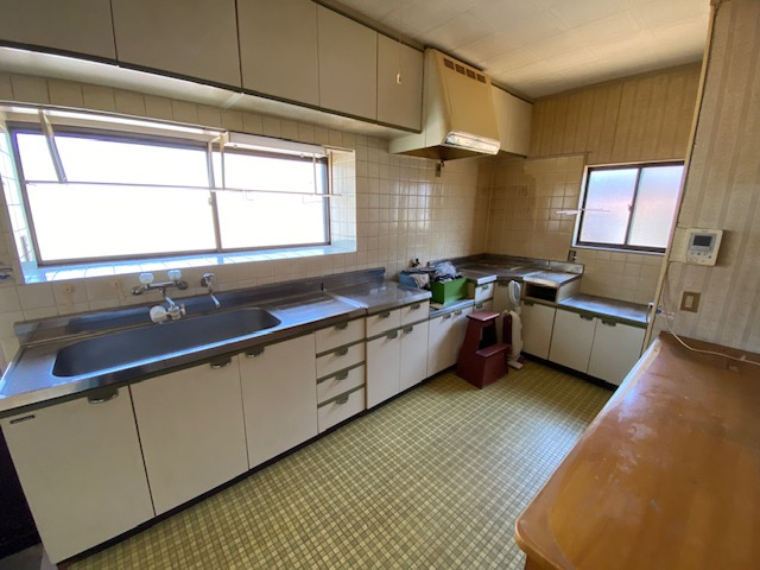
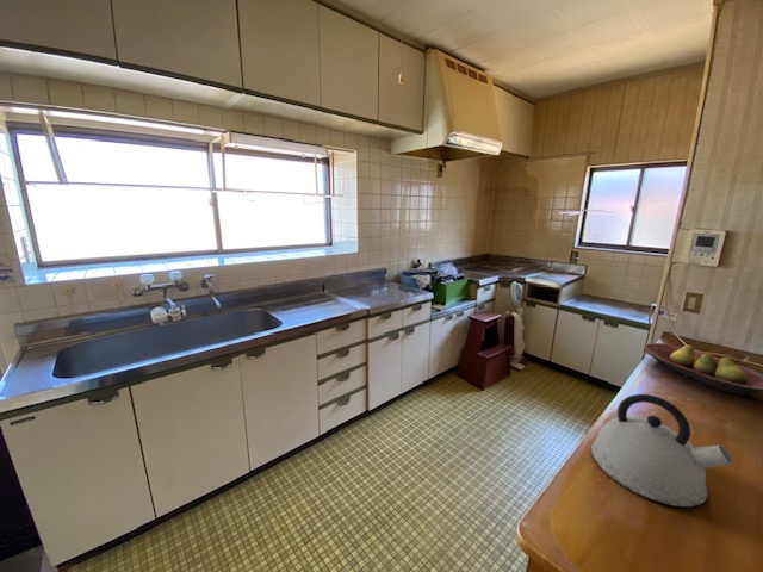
+ fruit bowl [643,342,763,397]
+ kettle [590,393,734,508]
